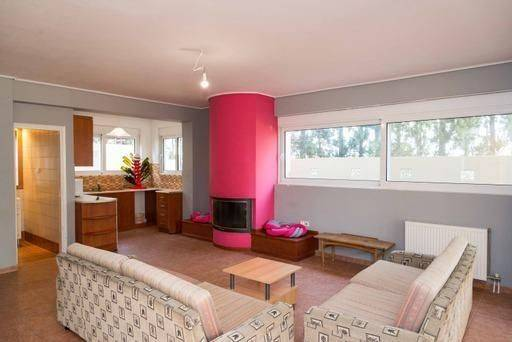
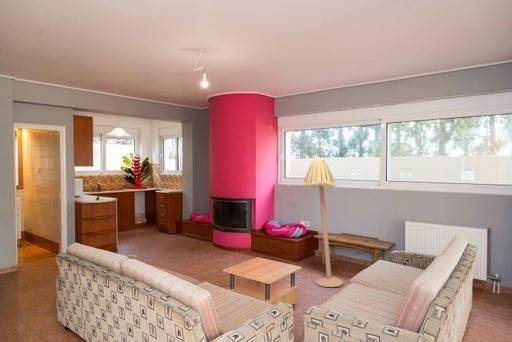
+ floor lamp [302,157,344,288]
